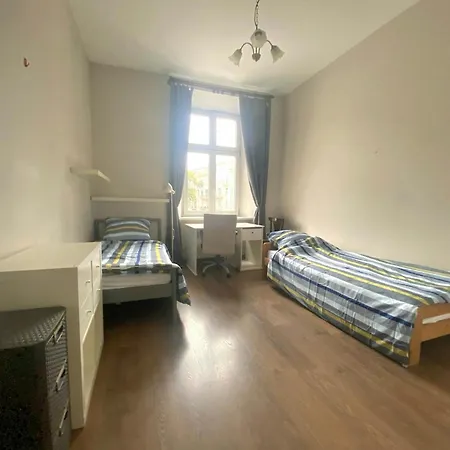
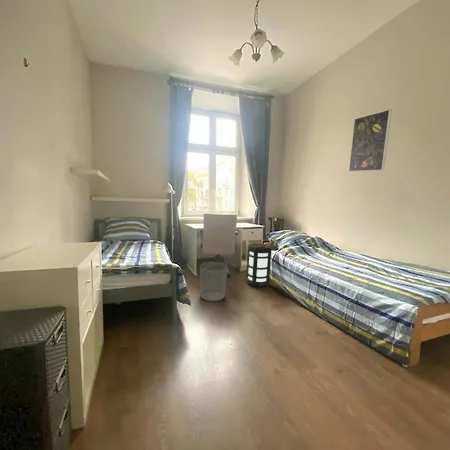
+ lantern [245,243,272,288]
+ waste bin [199,261,228,302]
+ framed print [348,108,393,173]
